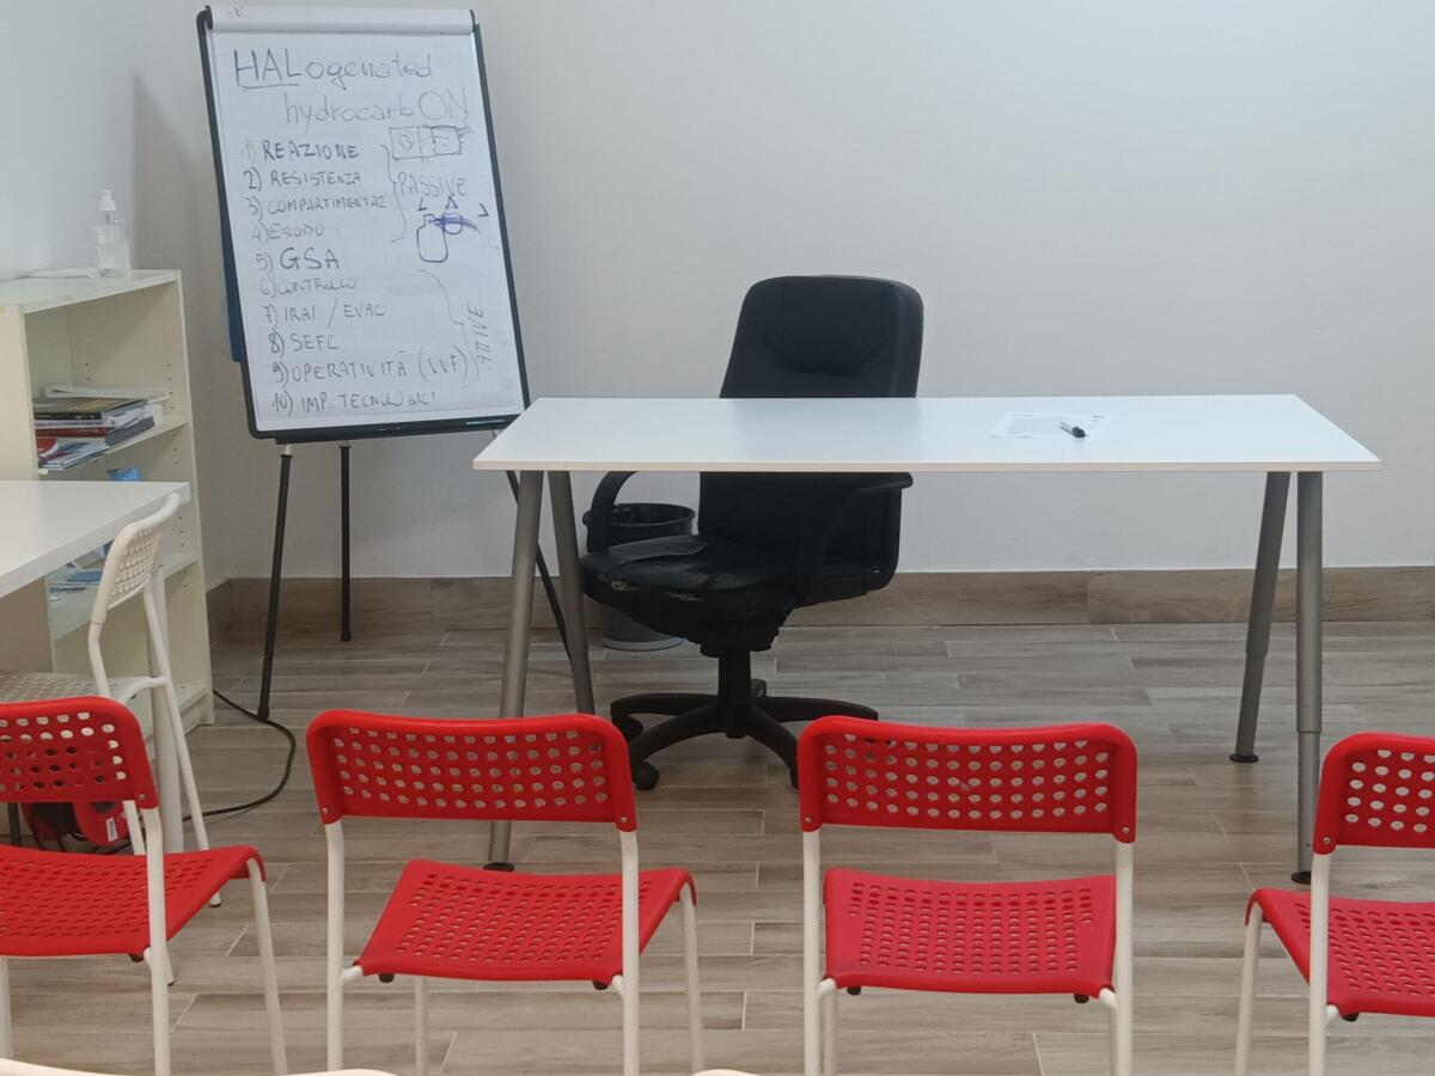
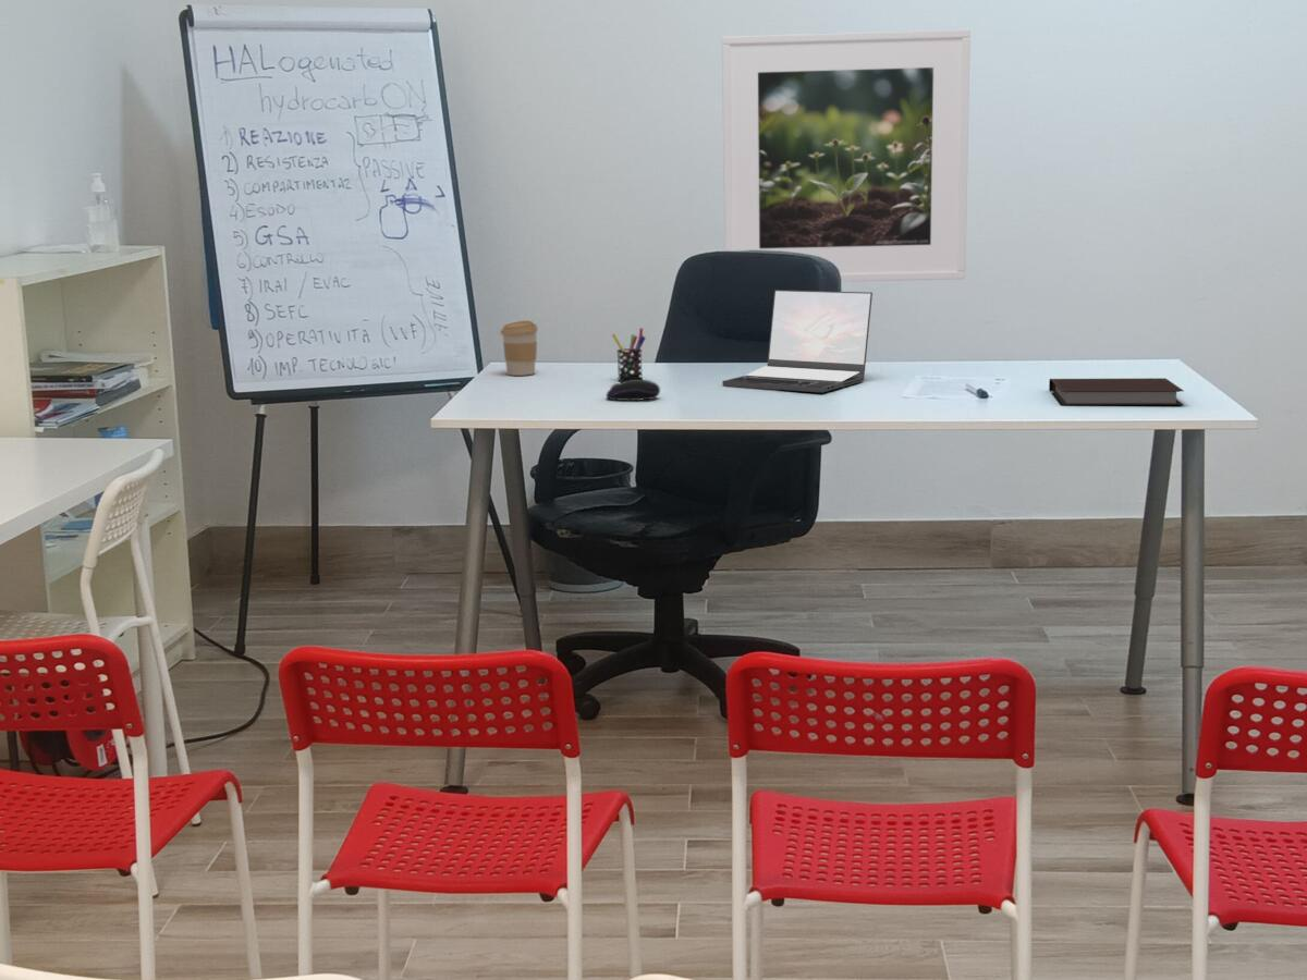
+ notebook [1048,377,1185,406]
+ coffee cup [500,320,539,377]
+ laptop [721,289,874,393]
+ computer mouse [606,379,661,402]
+ pen holder [611,327,647,382]
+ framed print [721,28,972,283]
